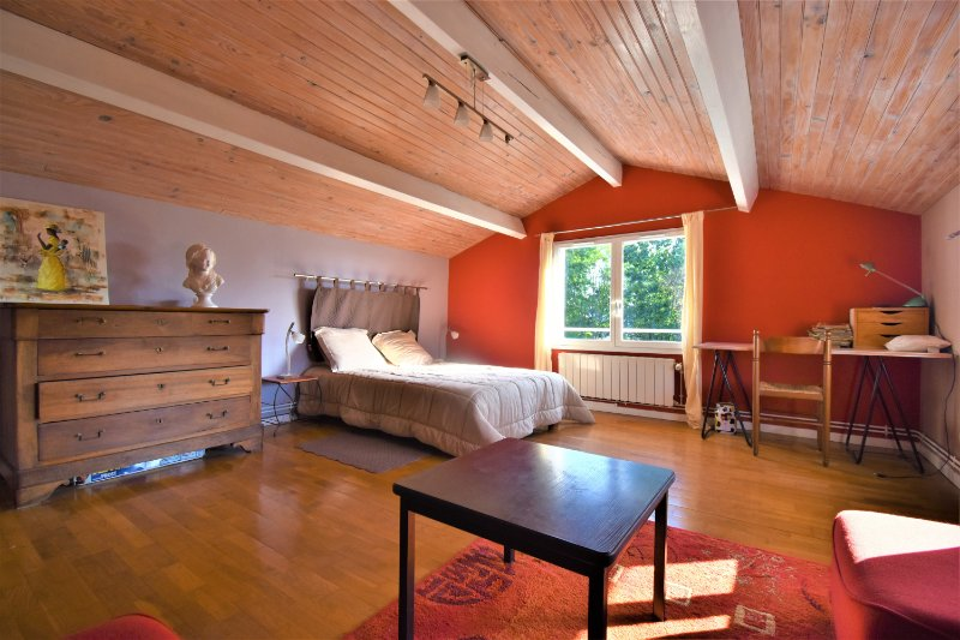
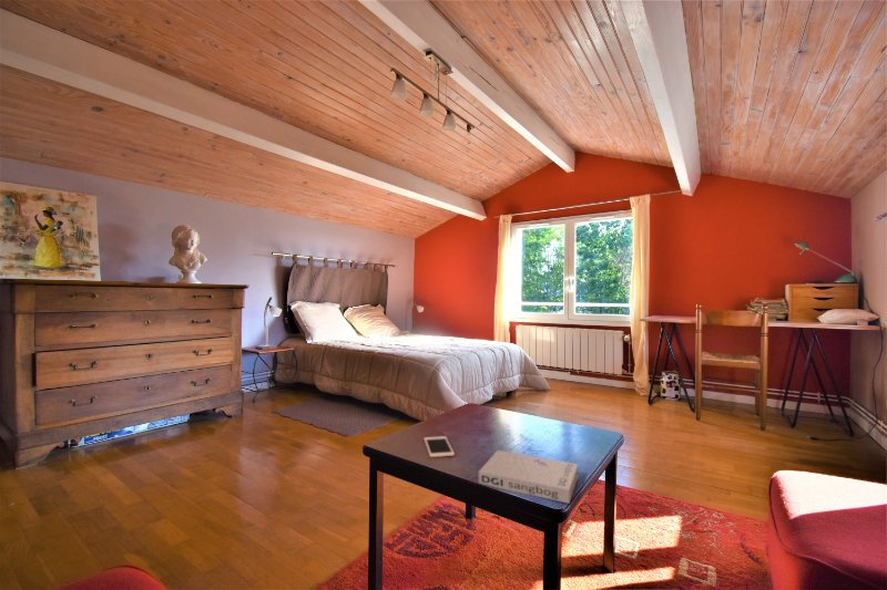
+ book [478,449,579,505]
+ cell phone [424,435,456,458]
